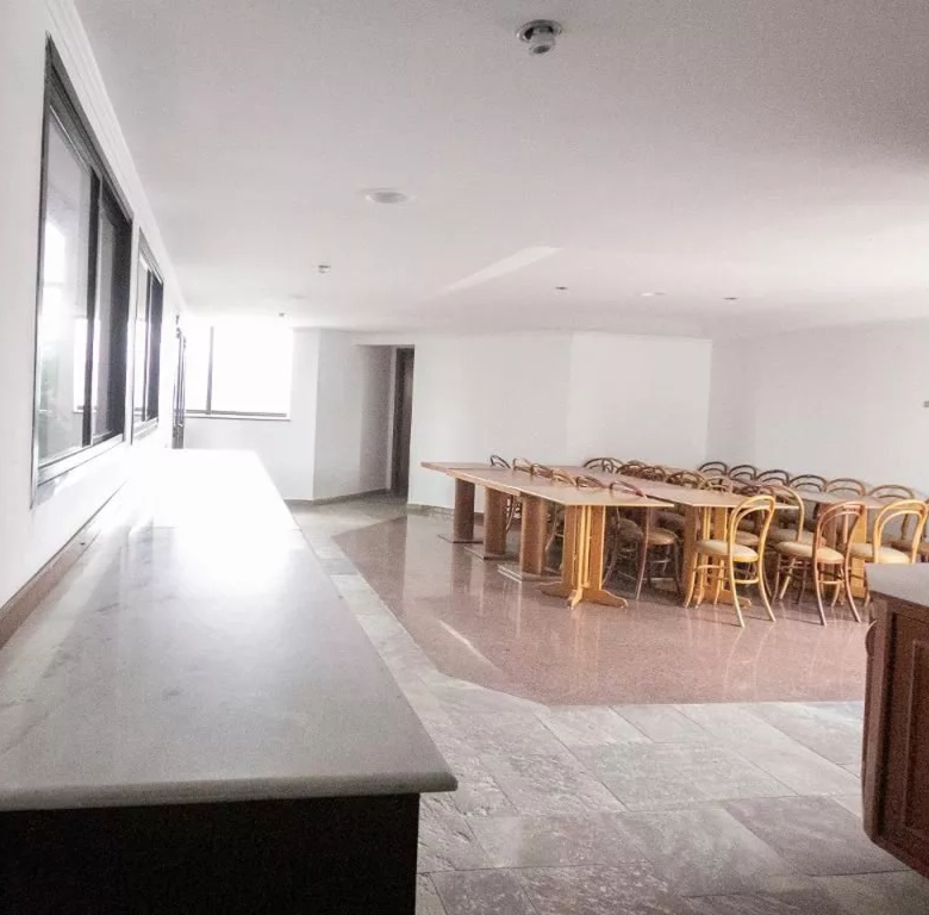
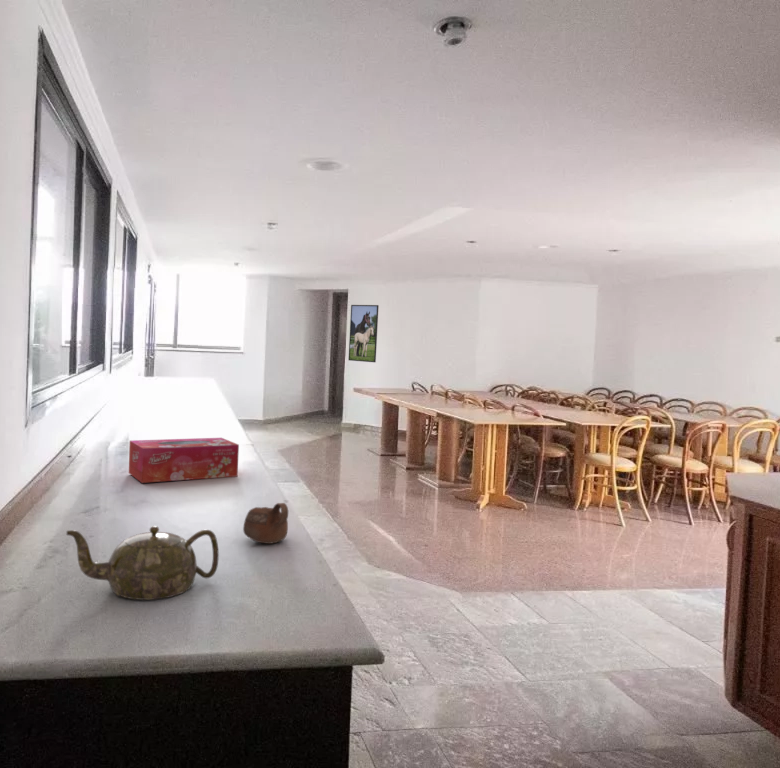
+ cup [242,502,289,545]
+ teapot [66,525,220,601]
+ tissue box [128,437,240,484]
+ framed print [348,304,380,363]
